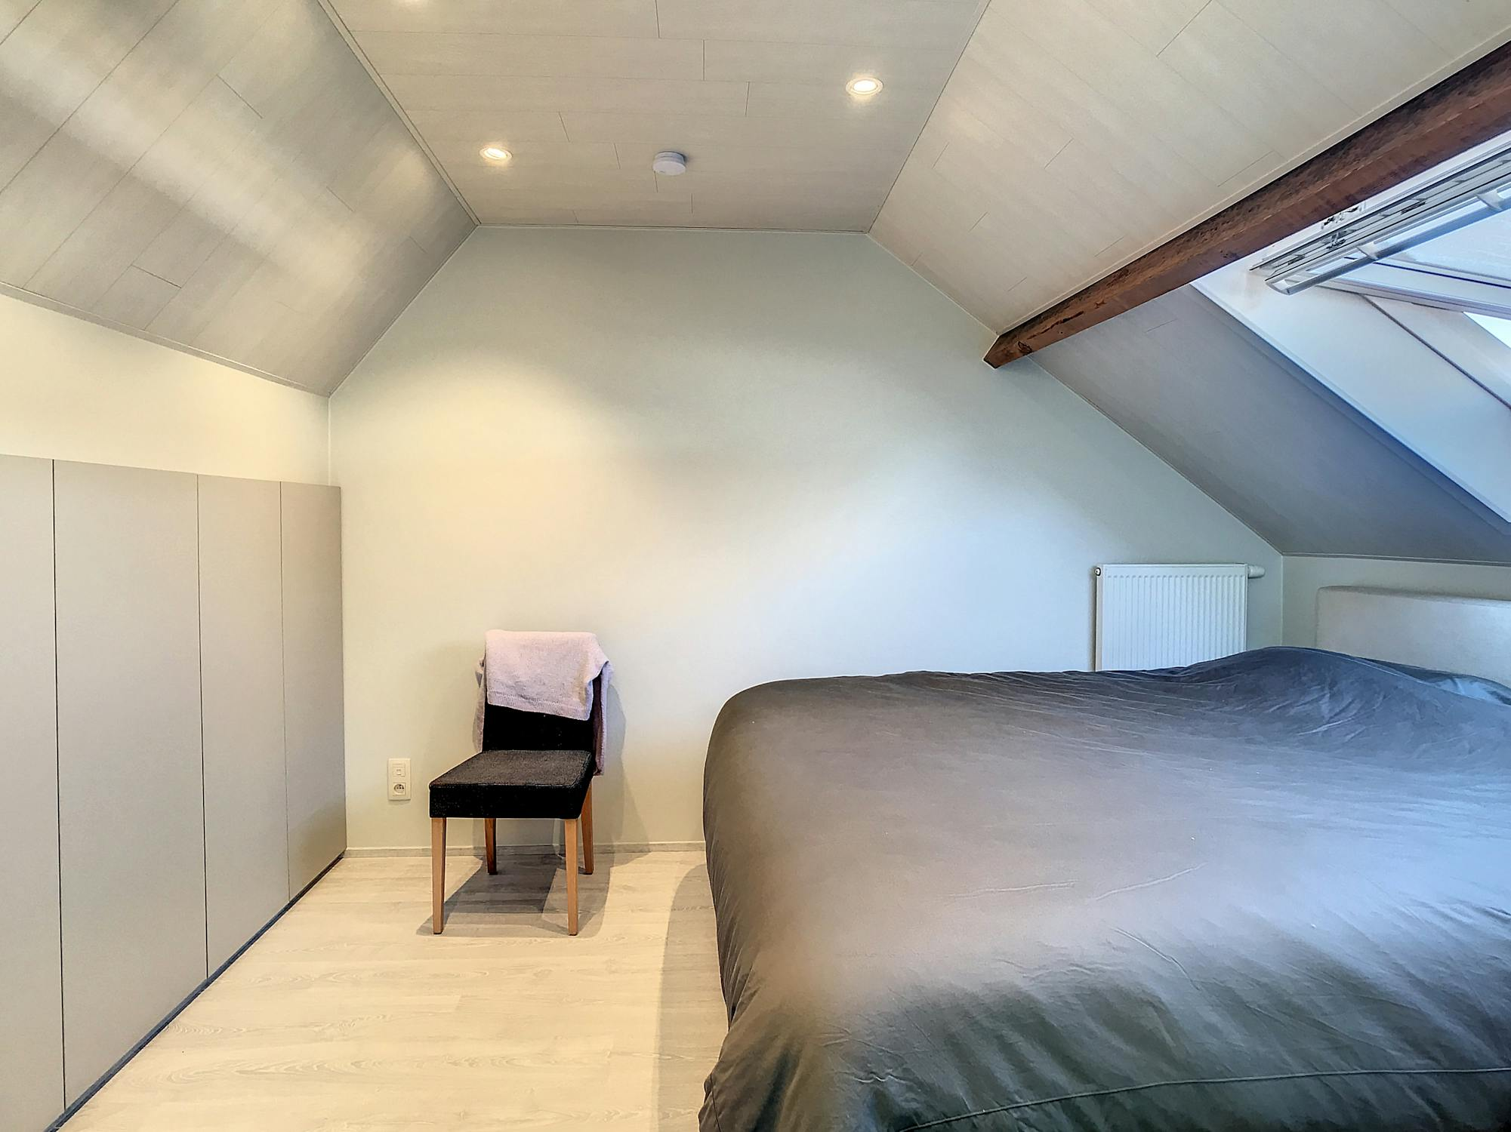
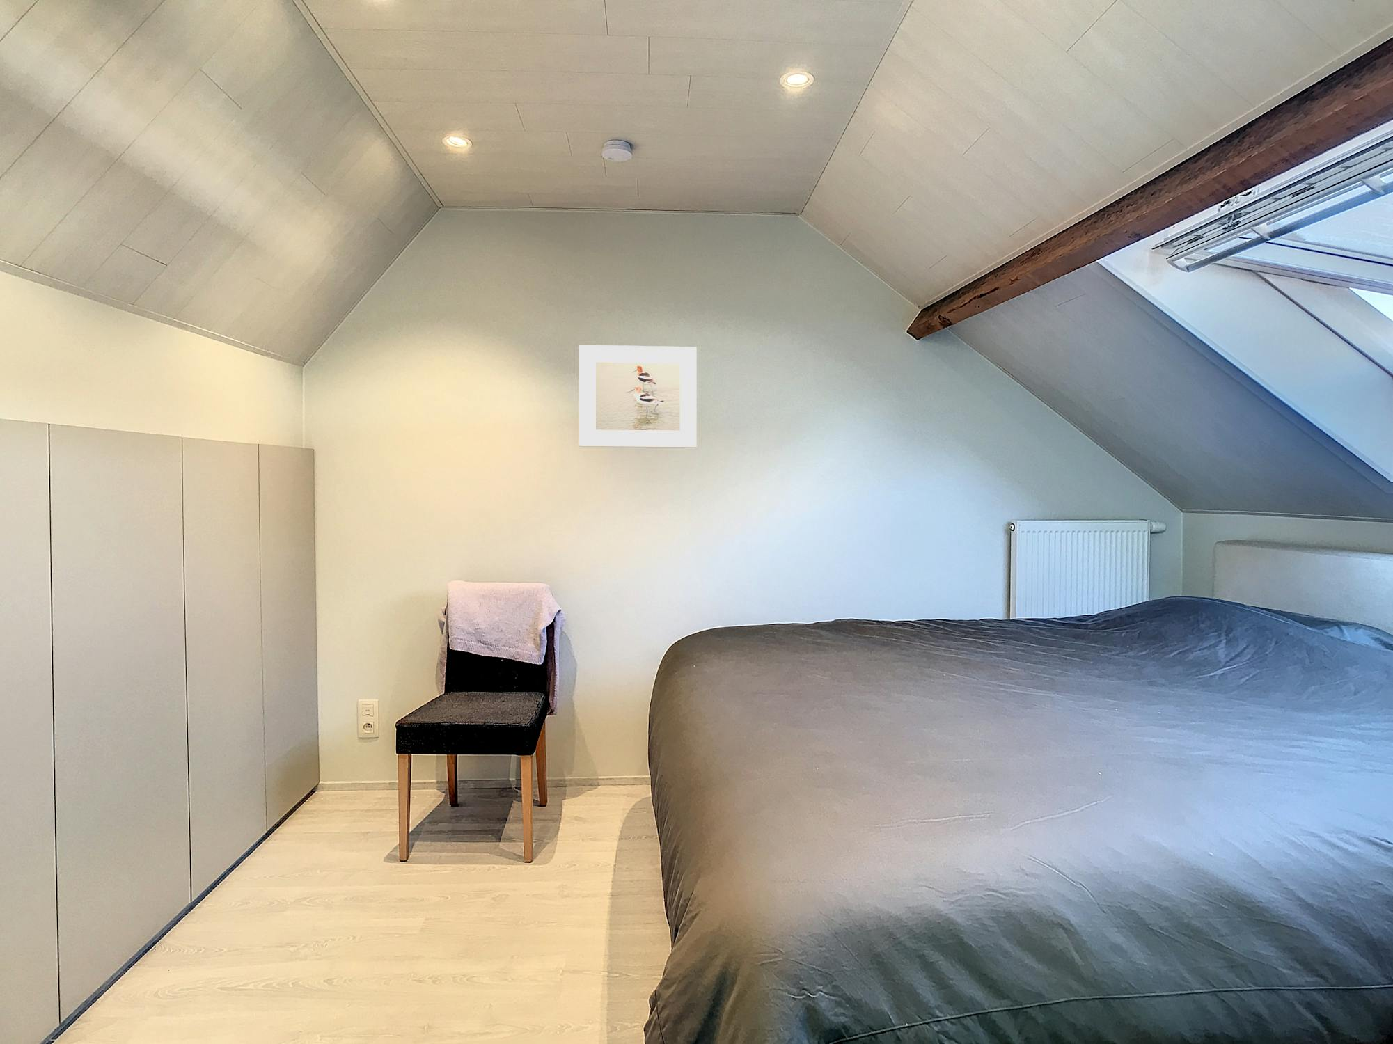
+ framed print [578,344,698,449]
